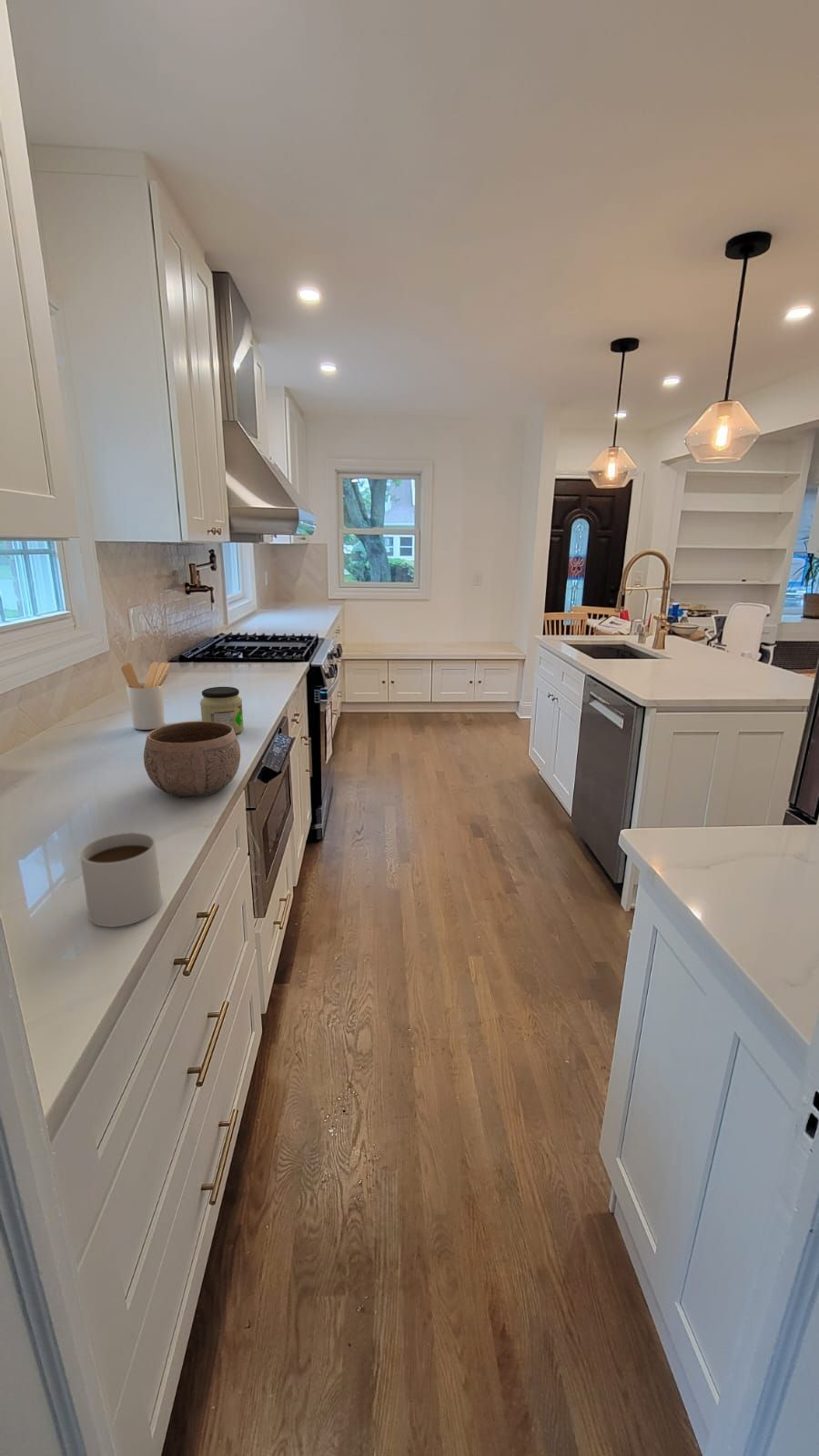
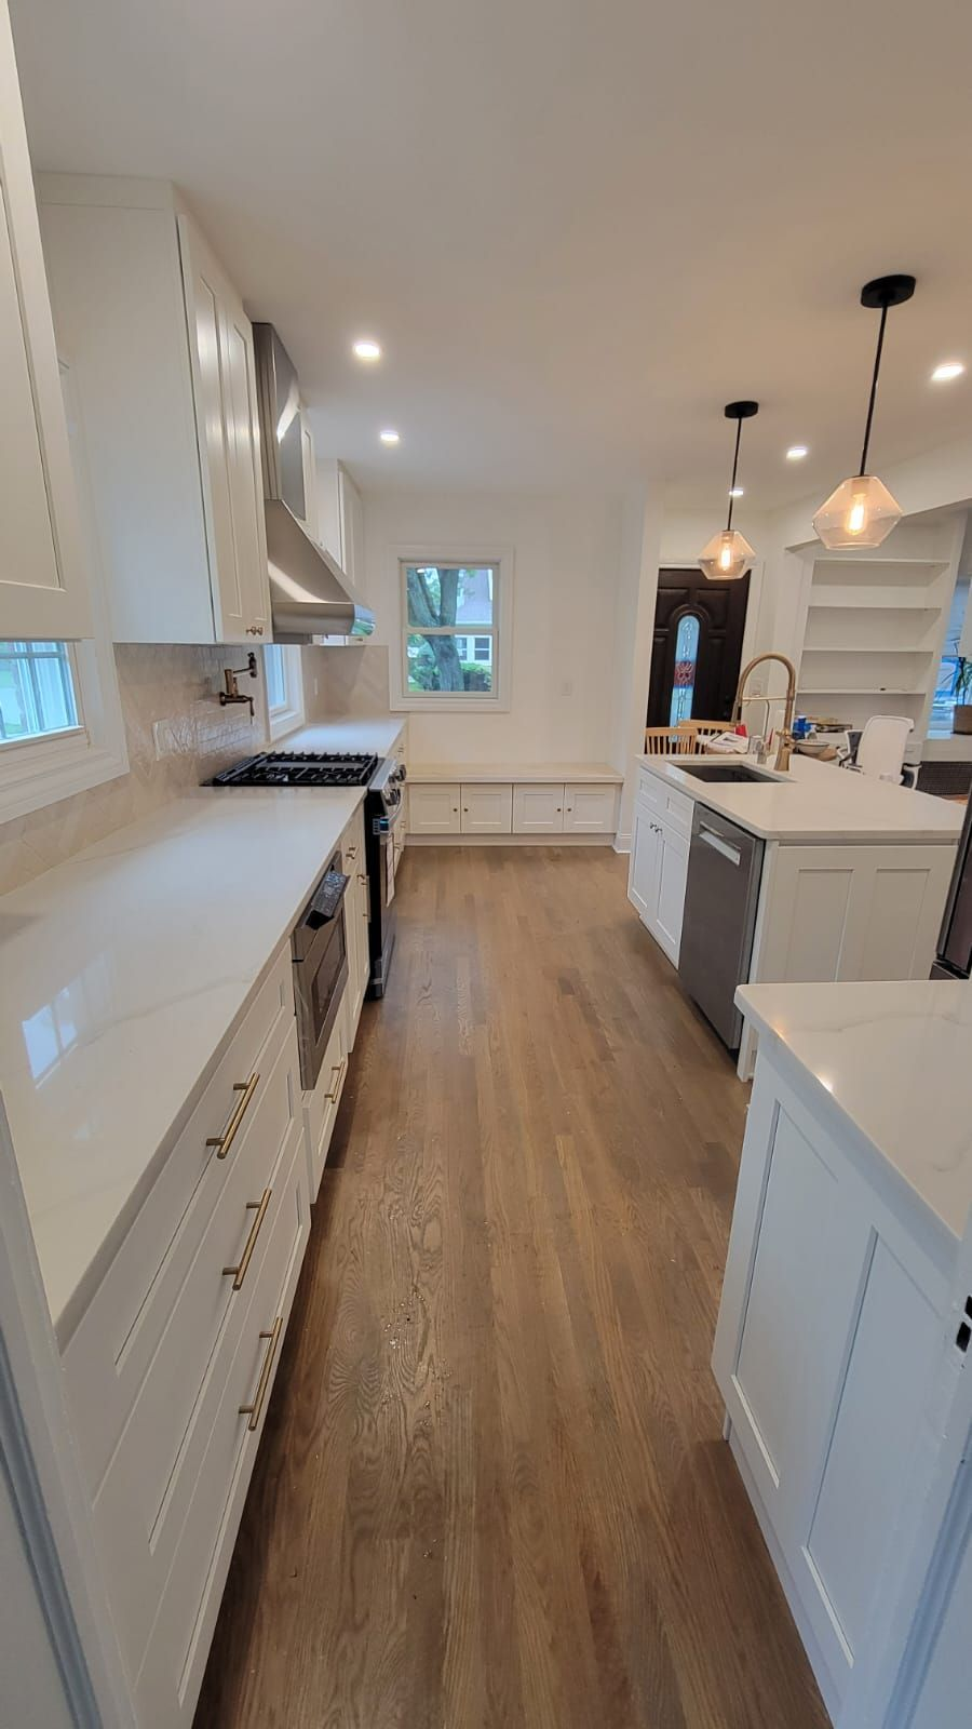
- mug [79,832,163,927]
- jar [199,686,245,735]
- bowl [143,721,241,799]
- utensil holder [120,661,171,731]
